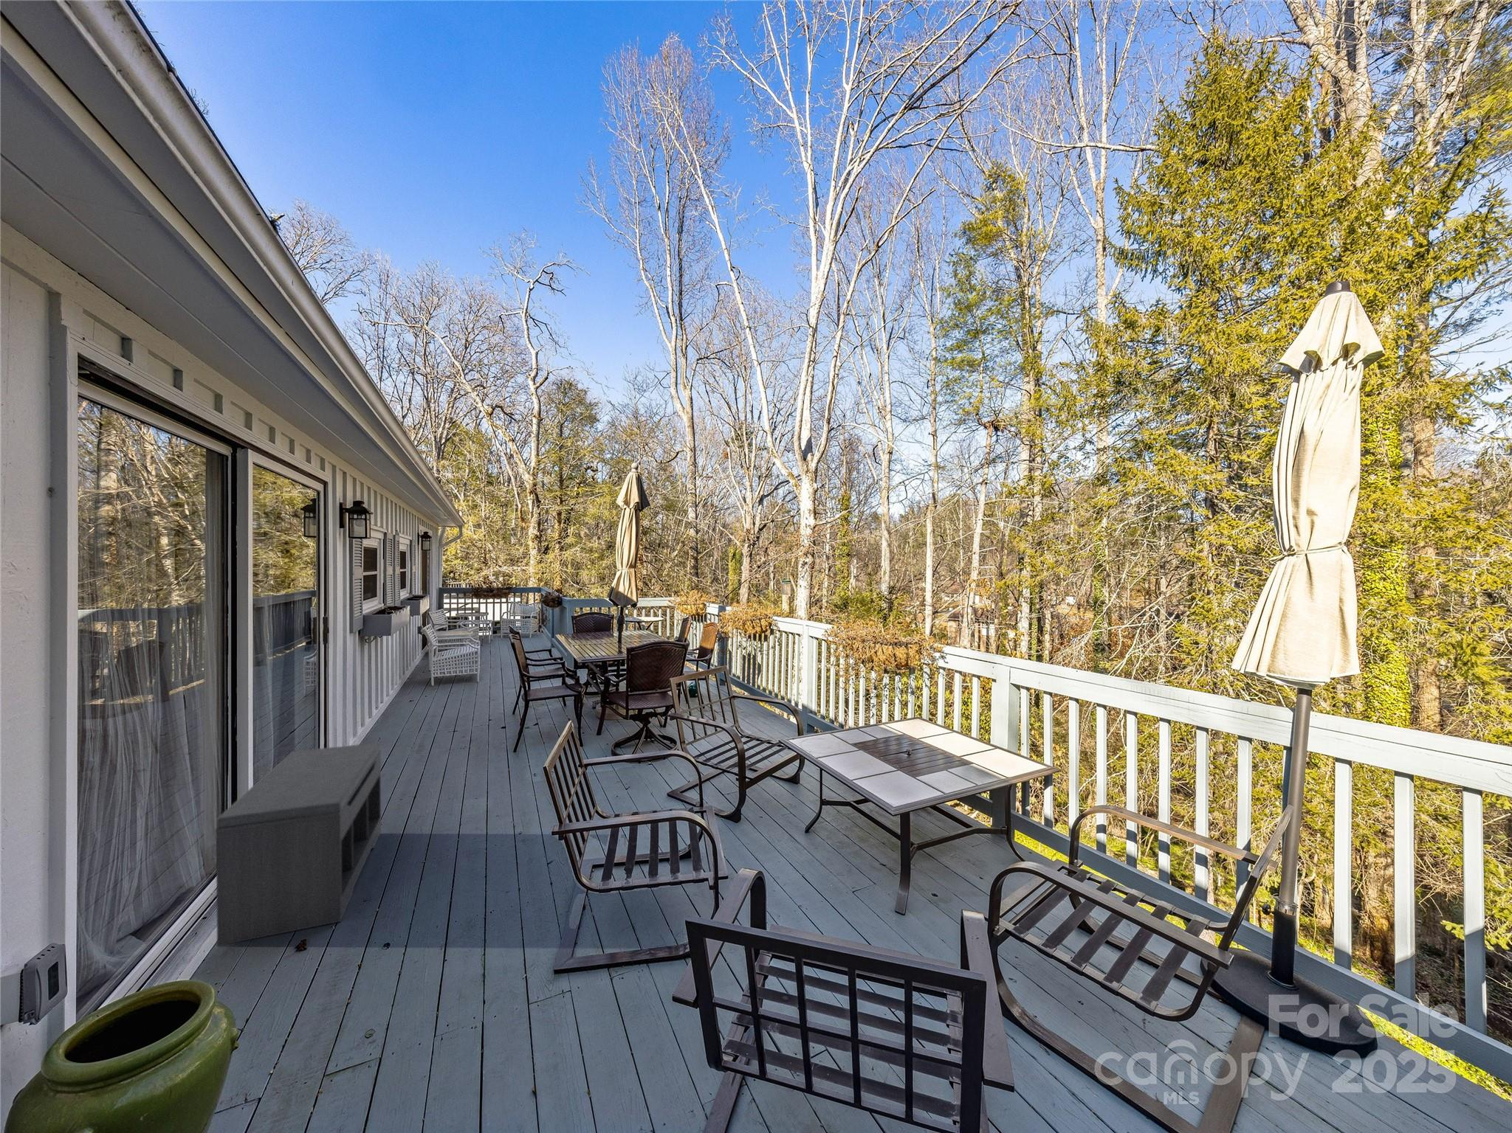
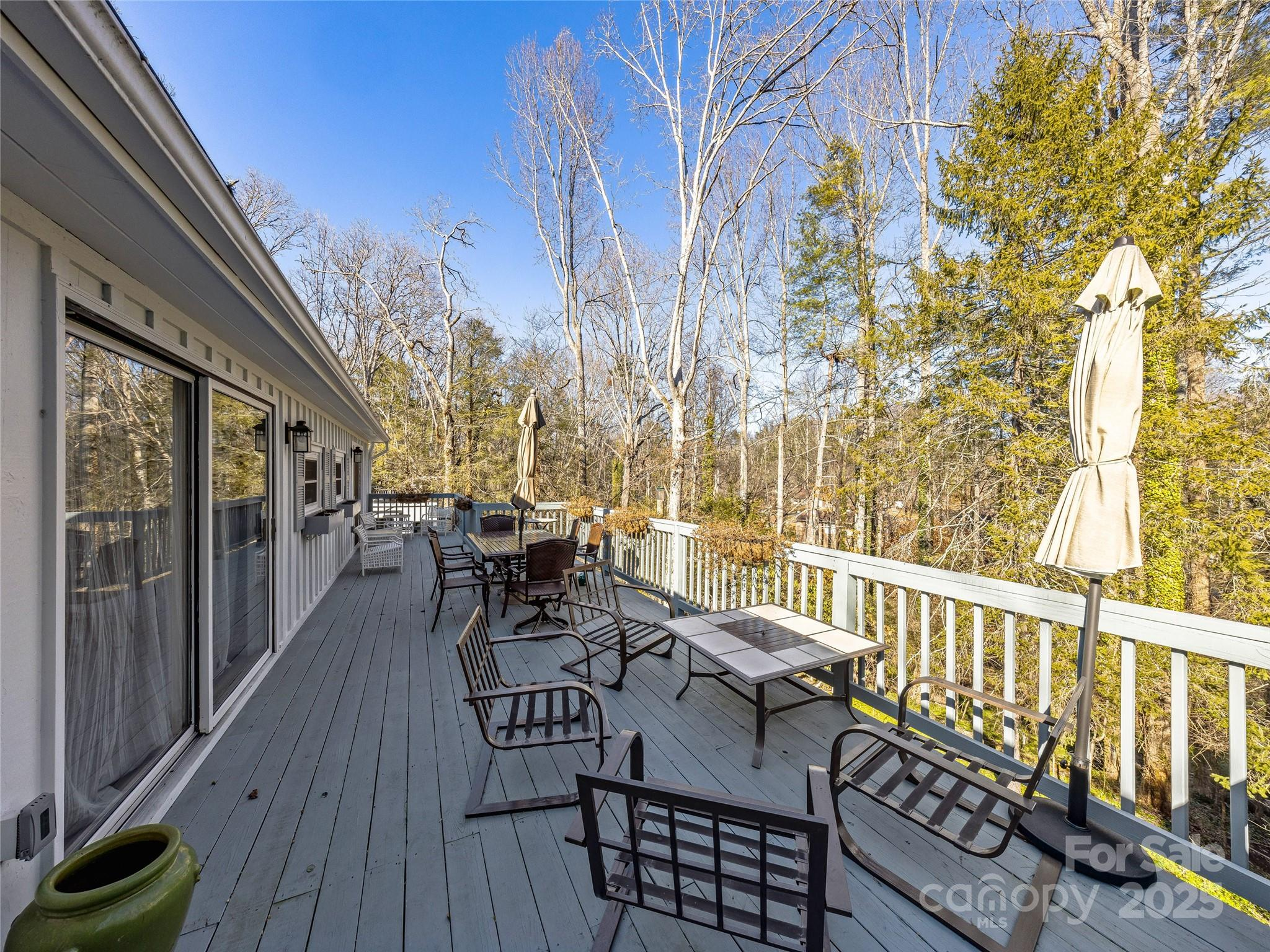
- bench [214,743,382,947]
